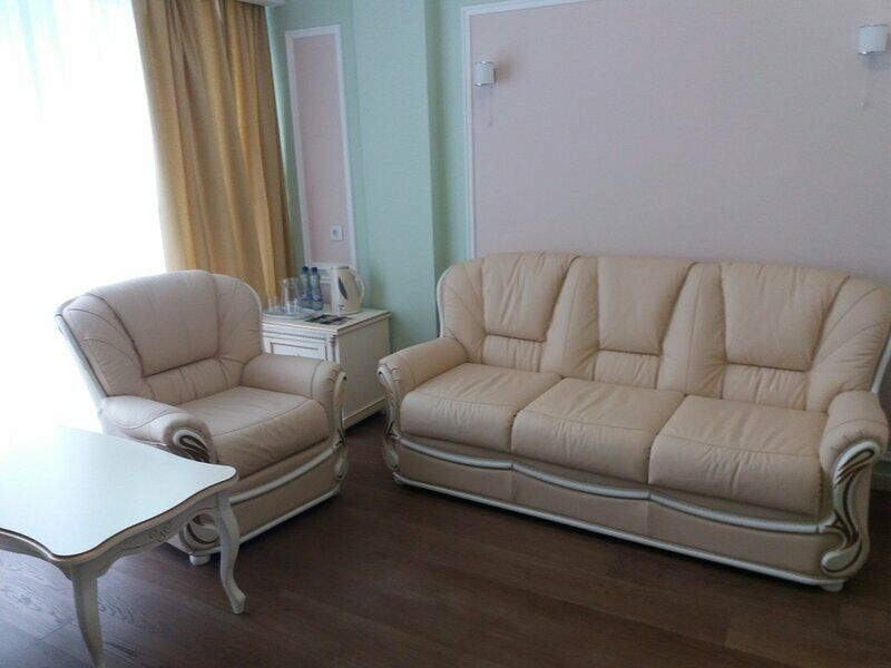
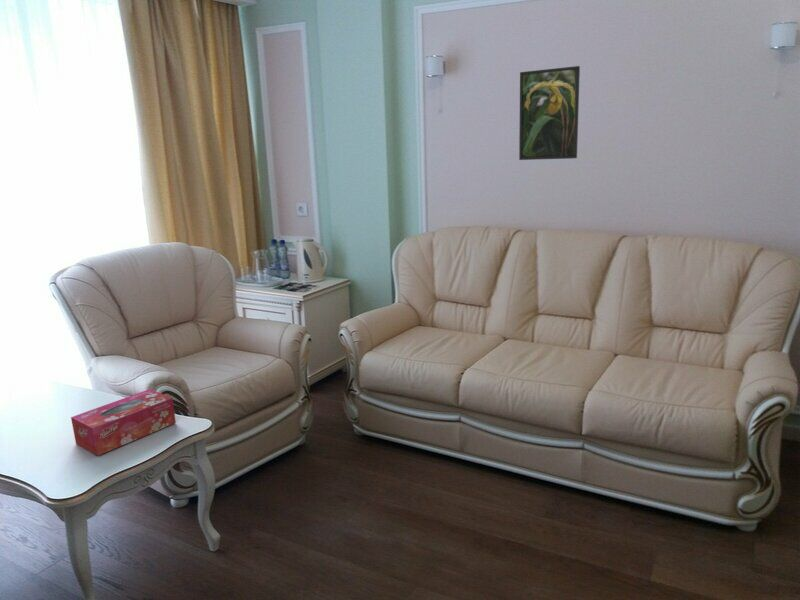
+ tissue box [70,388,177,457]
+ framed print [518,65,581,161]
